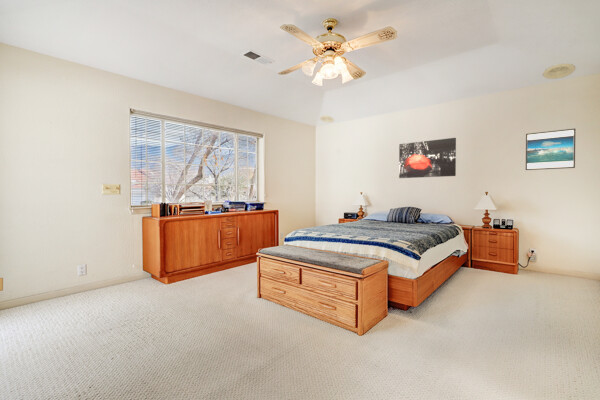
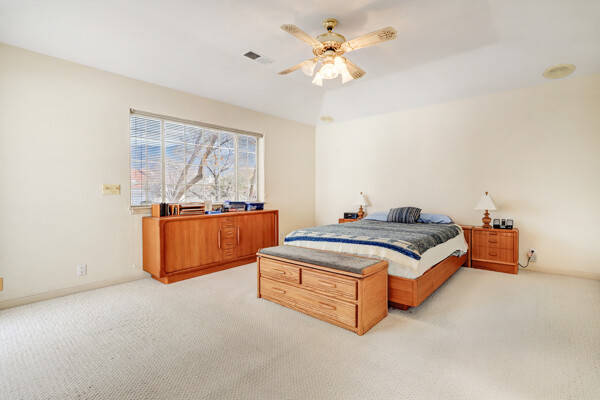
- wall art [398,137,457,179]
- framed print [525,128,577,171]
